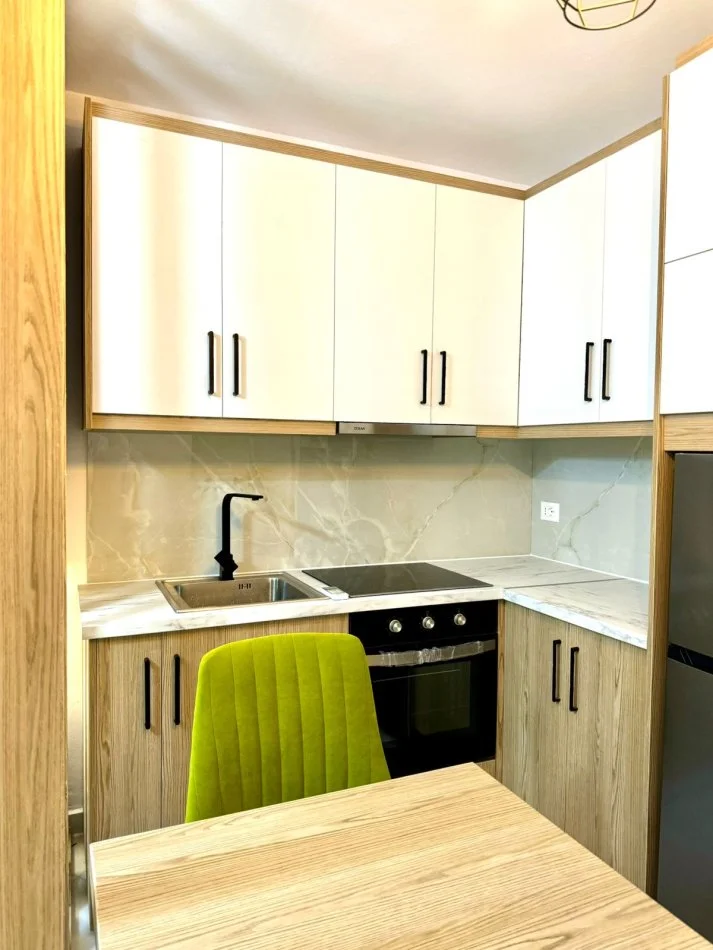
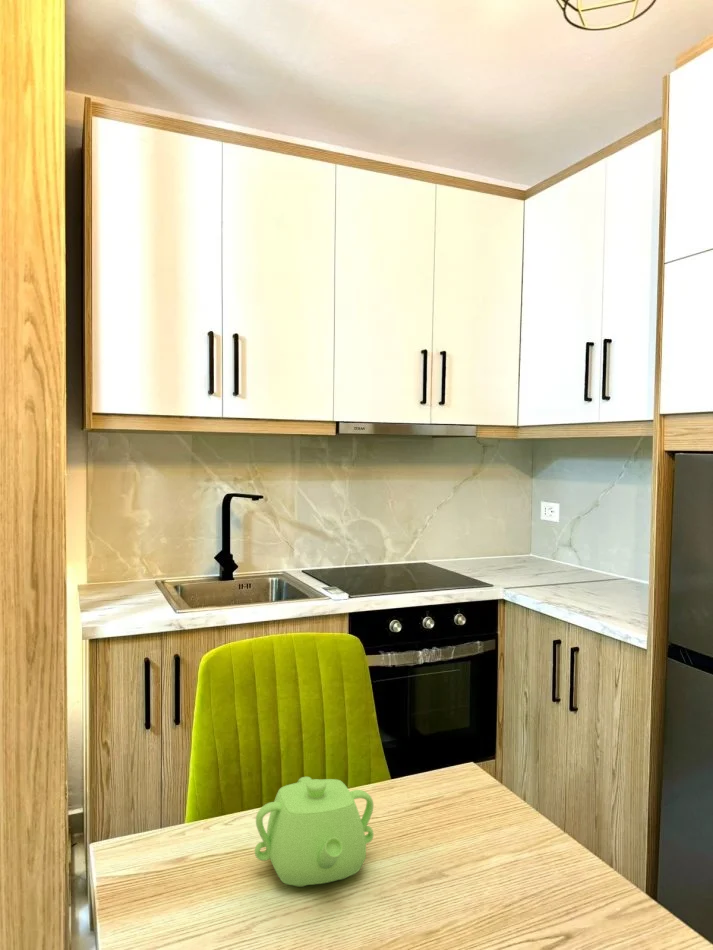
+ teapot [254,776,375,888]
